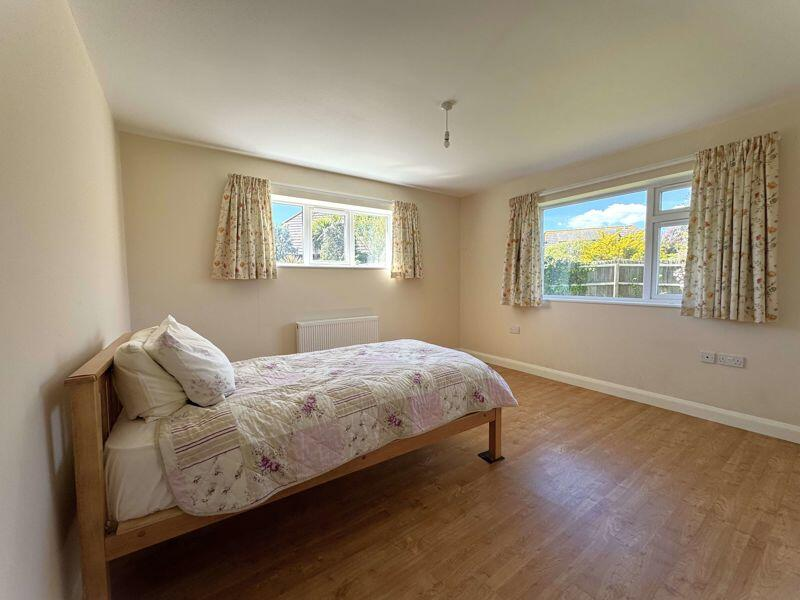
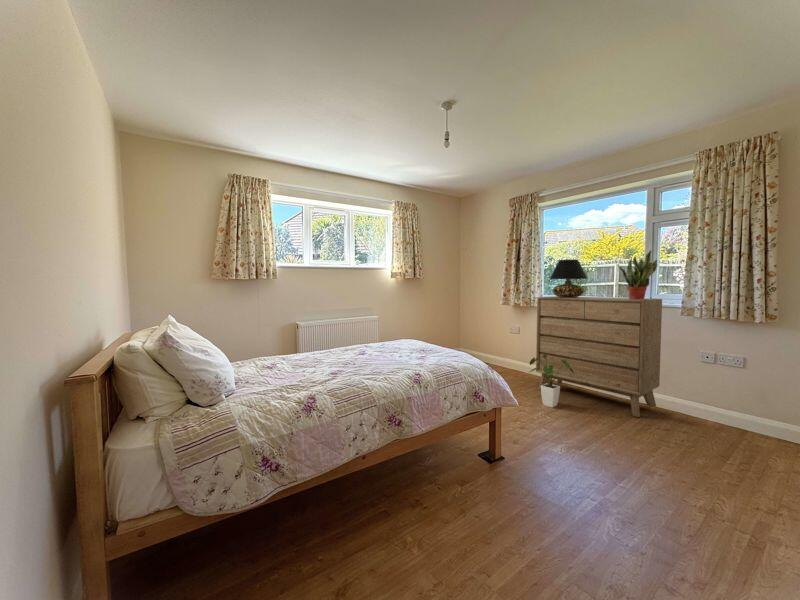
+ potted plant [615,249,658,300]
+ house plant [529,353,574,408]
+ dresser [535,295,663,418]
+ table lamp [549,258,589,298]
